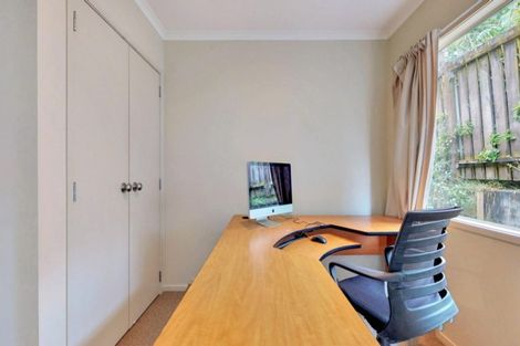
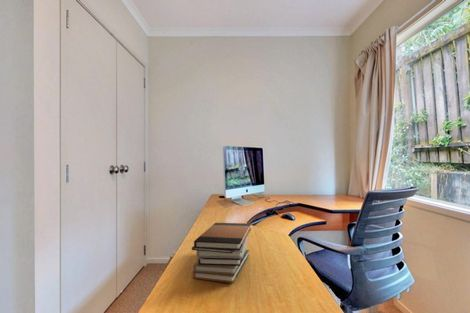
+ book stack [191,222,252,284]
